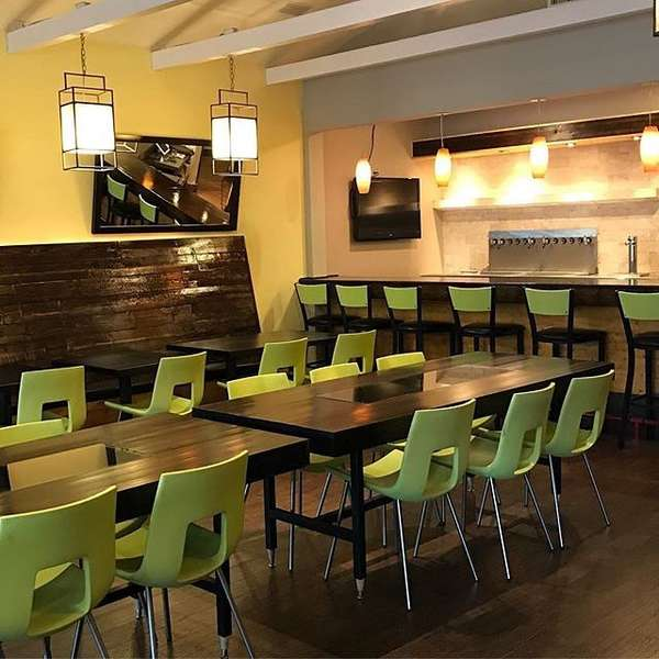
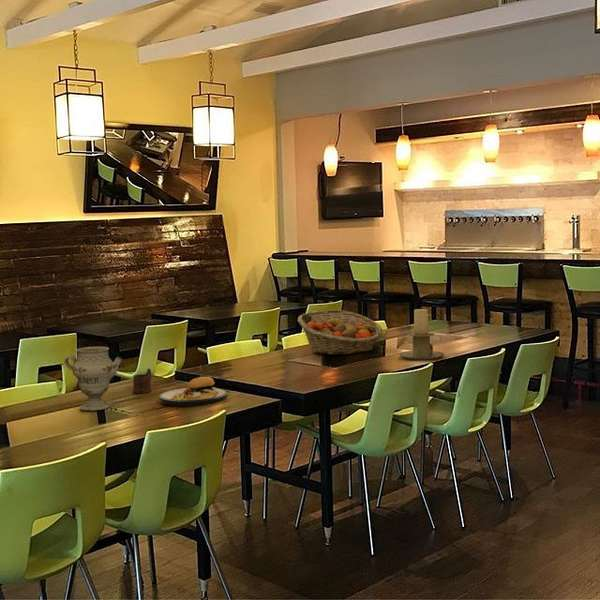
+ plate [158,364,228,407]
+ fruit basket [297,309,384,356]
+ mug [132,368,152,394]
+ candle holder [398,308,445,361]
+ decorative vase [63,346,123,412]
